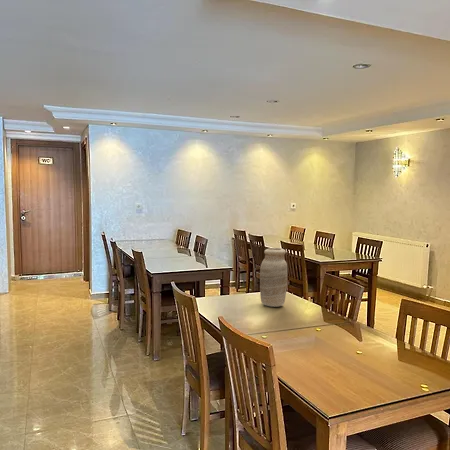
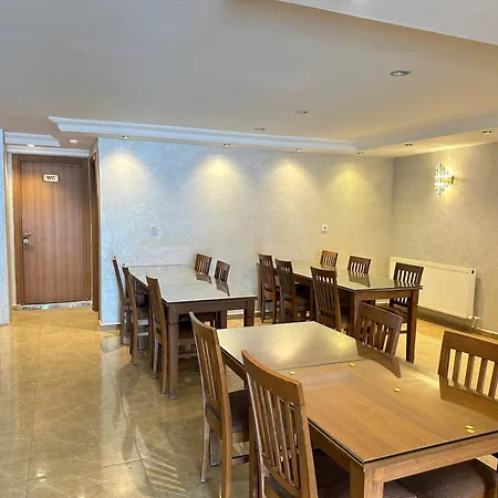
- vase [259,247,288,308]
